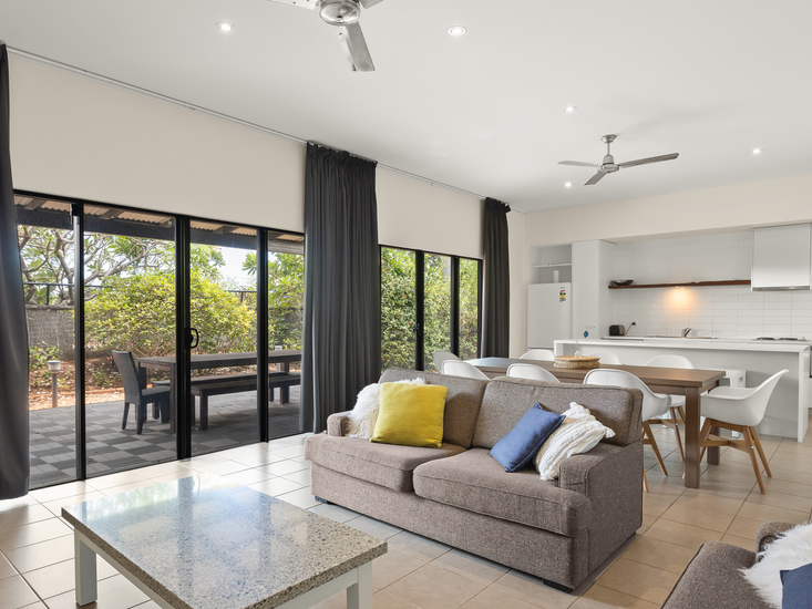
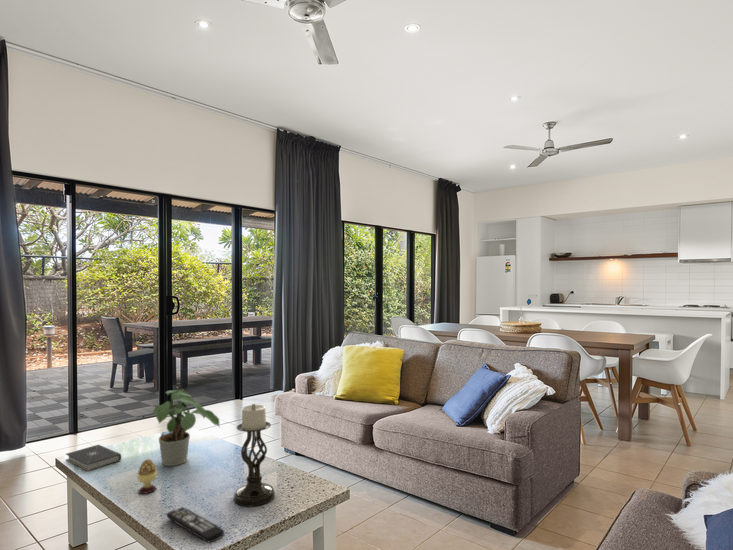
+ book [65,444,122,472]
+ decorative egg [137,458,158,495]
+ remote control [165,506,225,543]
+ candle holder [233,403,276,508]
+ potted plant [151,388,221,467]
